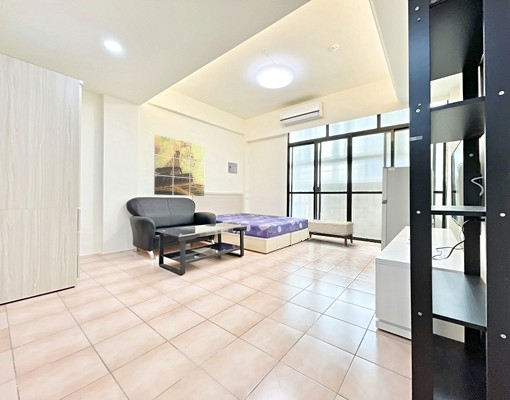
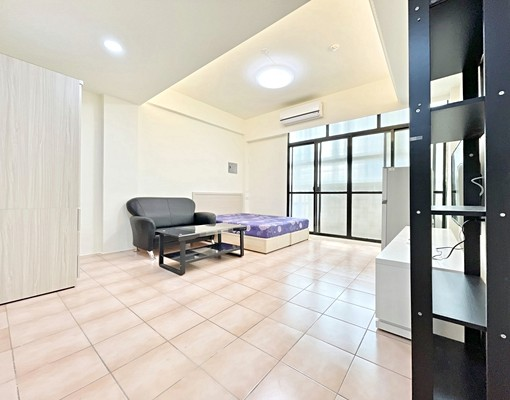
- wall art [153,134,206,197]
- bench [307,218,355,247]
